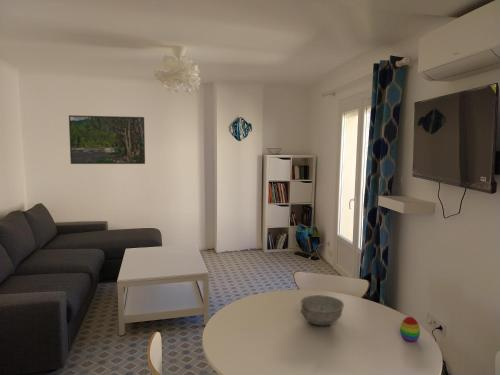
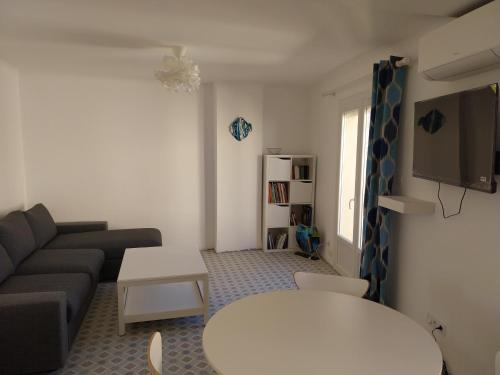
- decorative egg [399,316,421,343]
- bowl [299,294,345,326]
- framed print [68,114,146,165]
